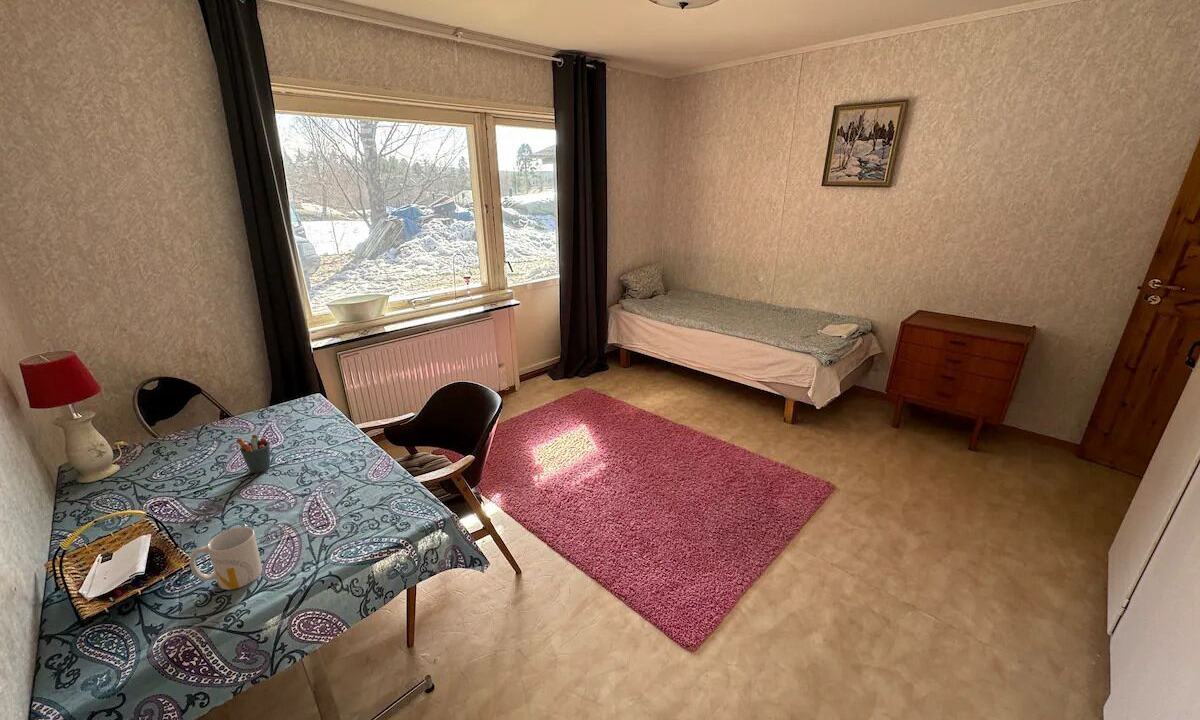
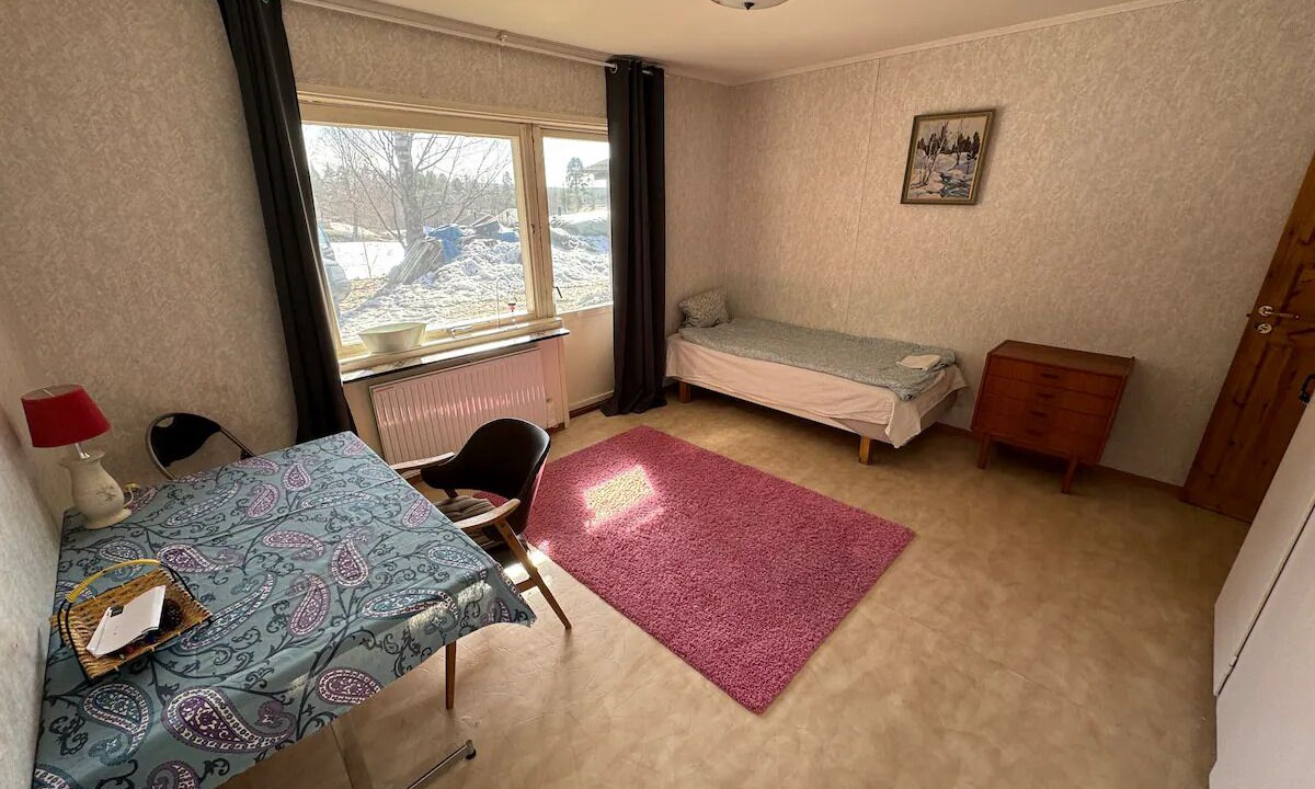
- mug [189,526,263,591]
- pen holder [236,434,271,474]
